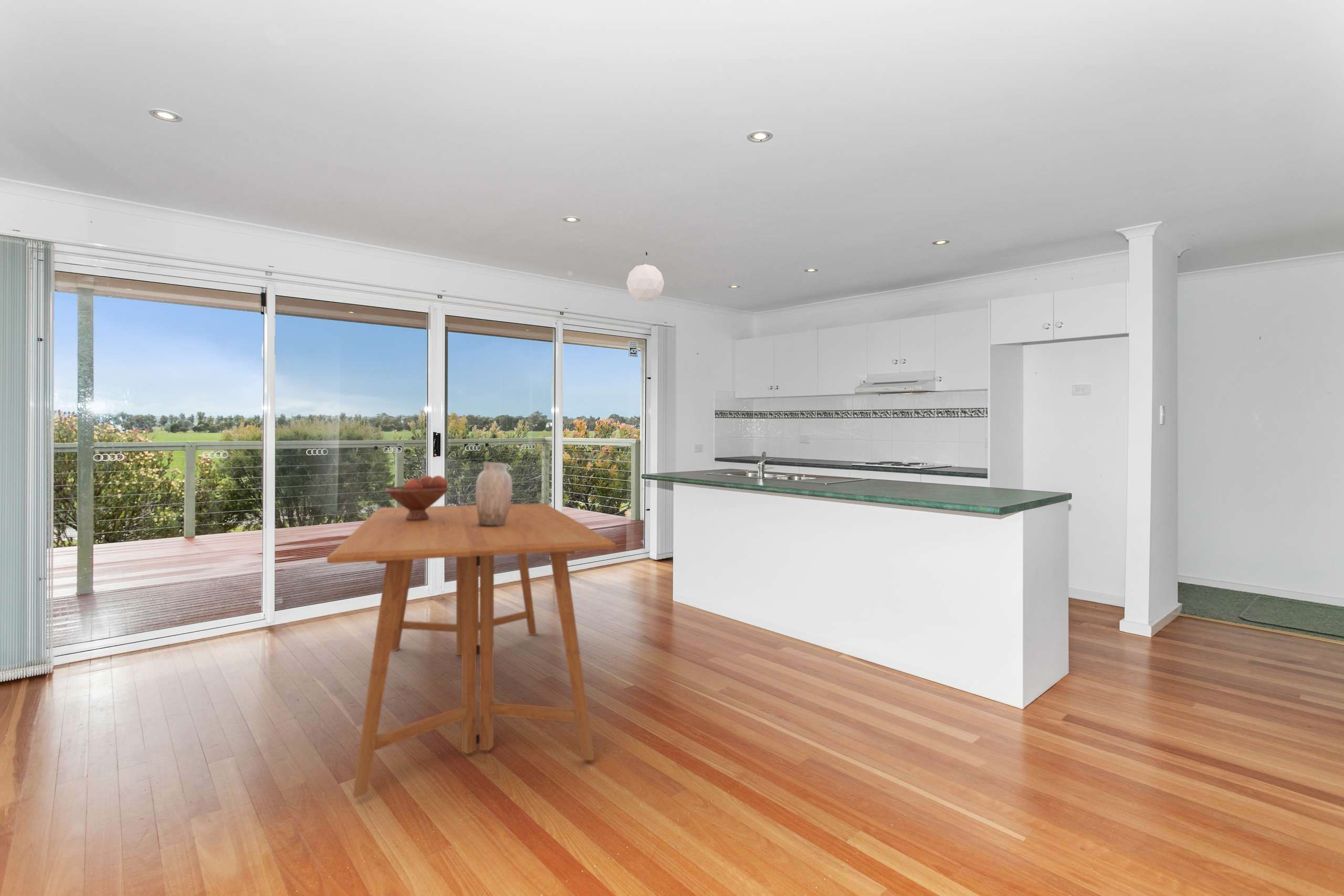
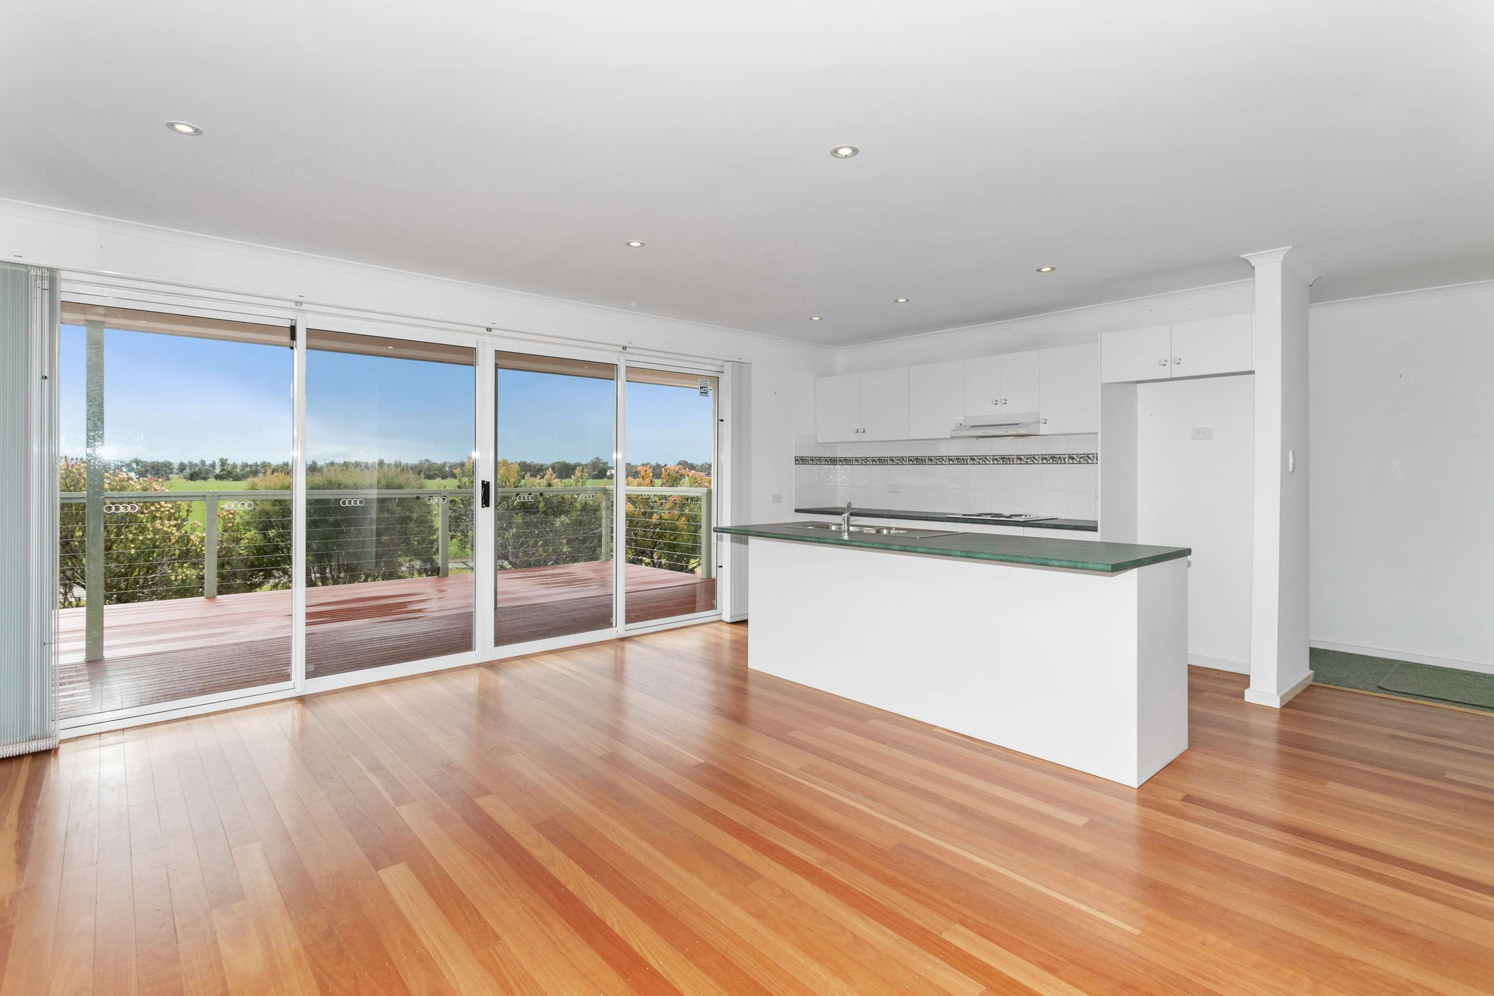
- fruit bowl [384,475,449,521]
- vase [475,461,513,526]
- pendant lamp [626,251,665,302]
- dining table [327,503,616,799]
